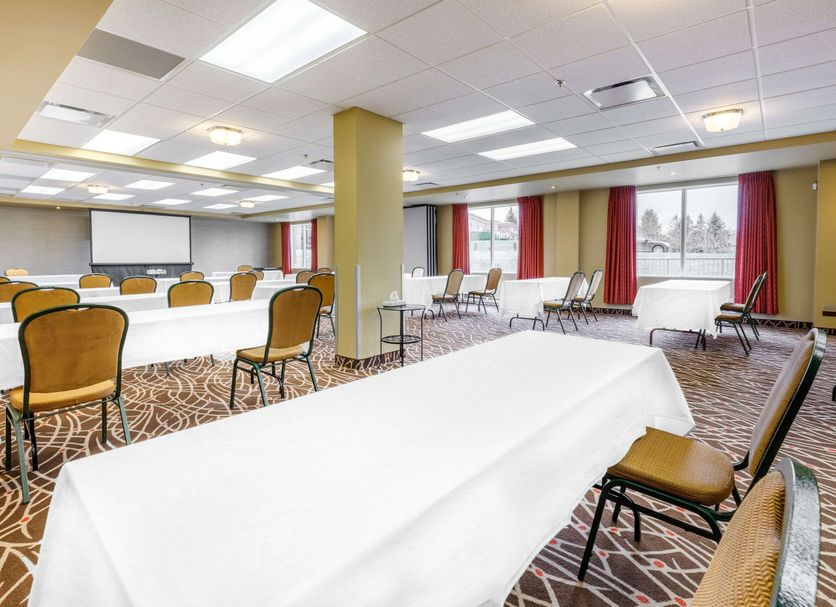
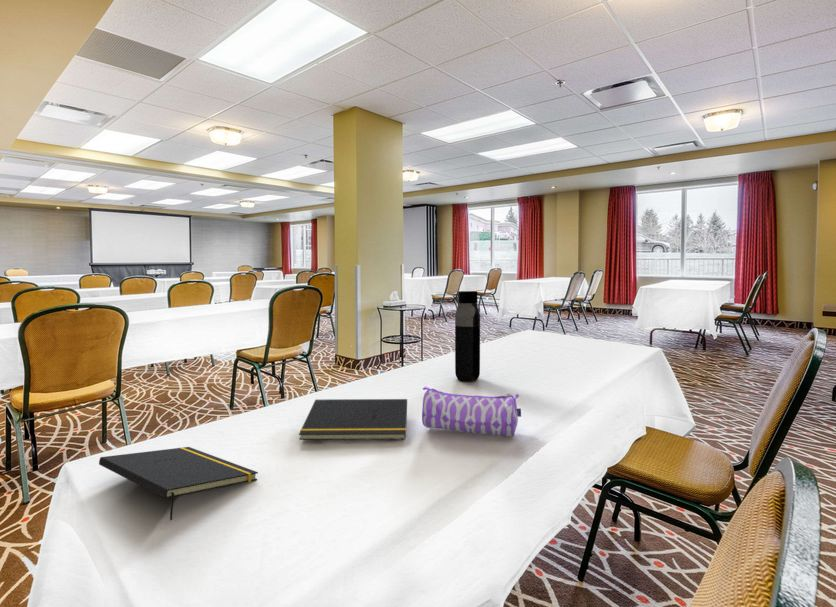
+ notepad [298,398,408,441]
+ water bottle [454,290,481,382]
+ pencil case [421,385,522,438]
+ notepad [98,446,259,521]
